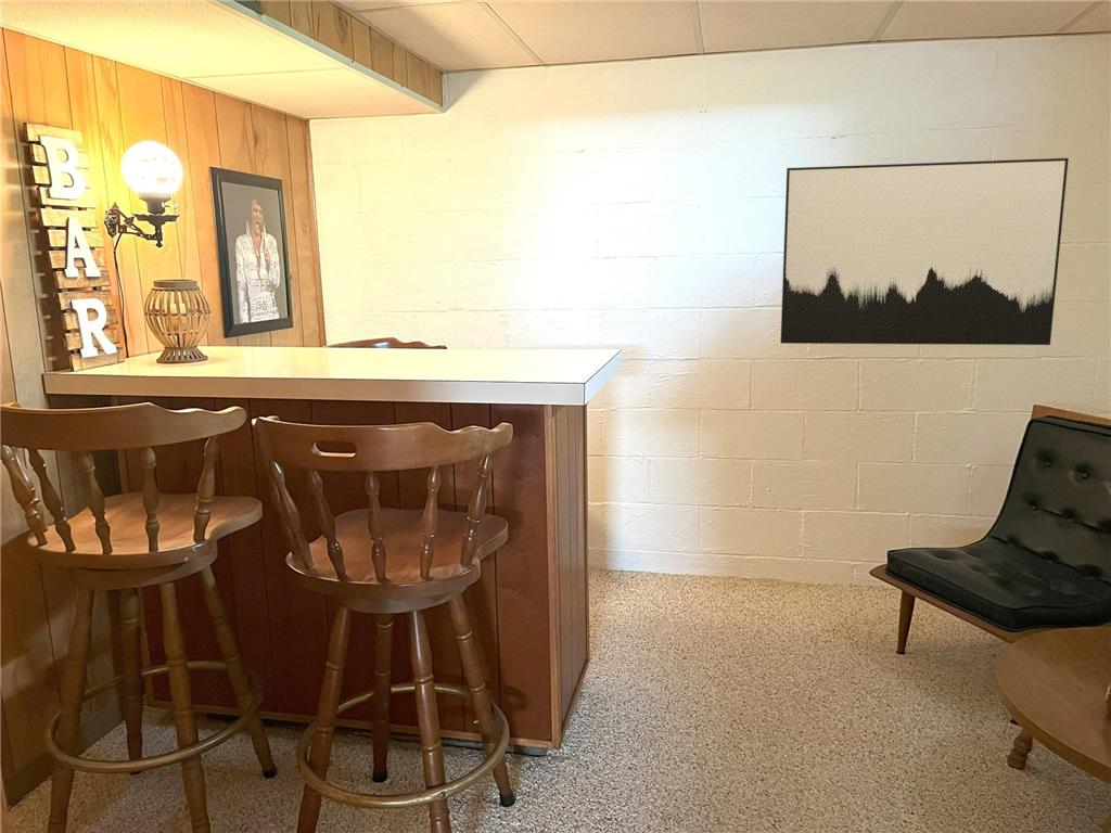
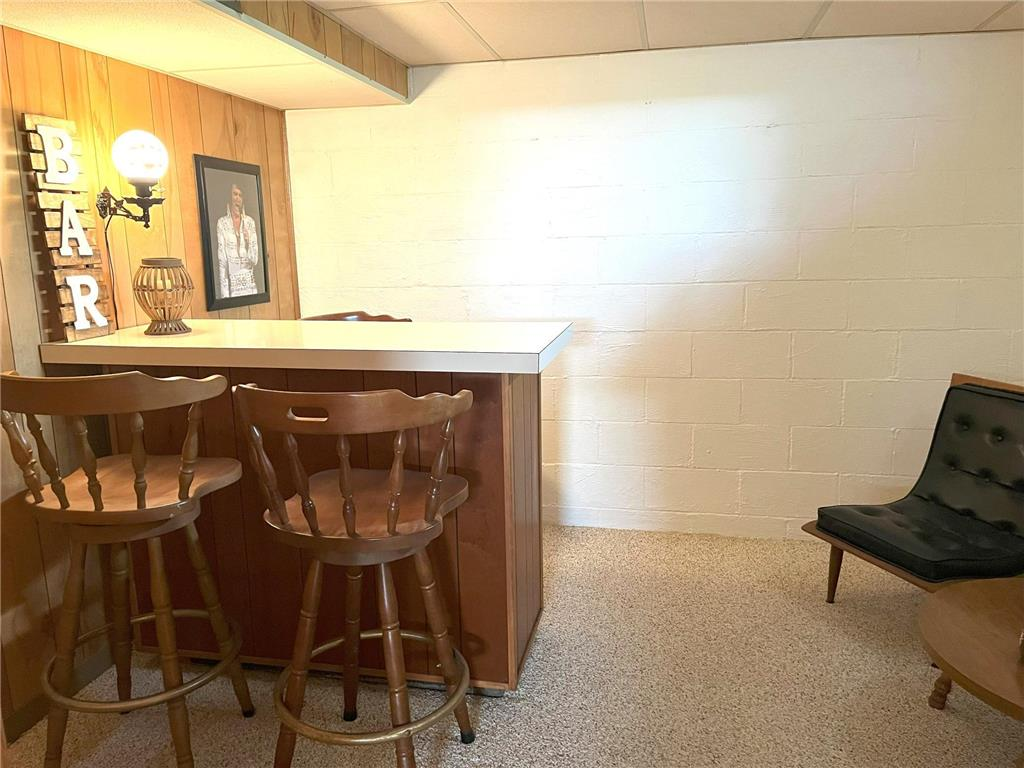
- wall art [780,157,1070,346]
